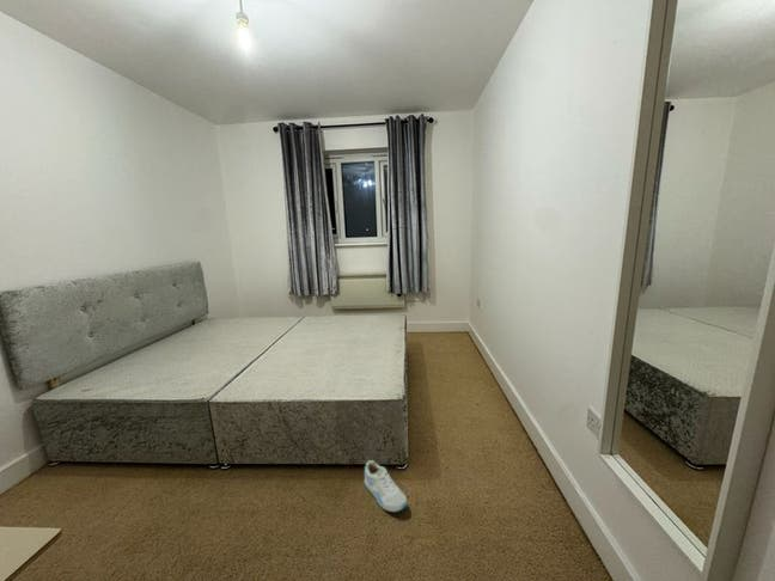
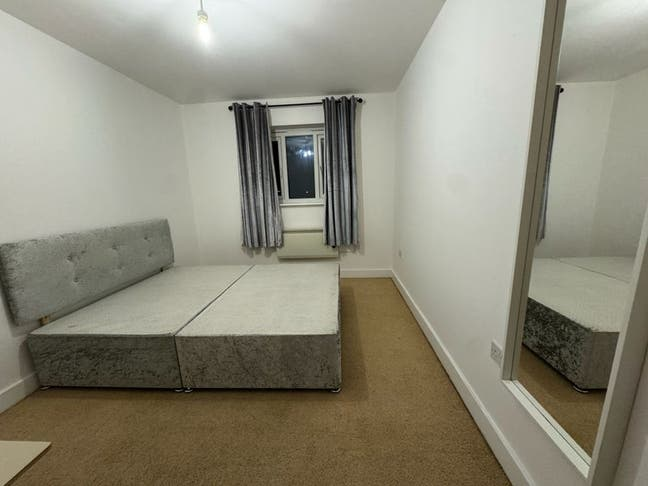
- sneaker [364,459,409,513]
